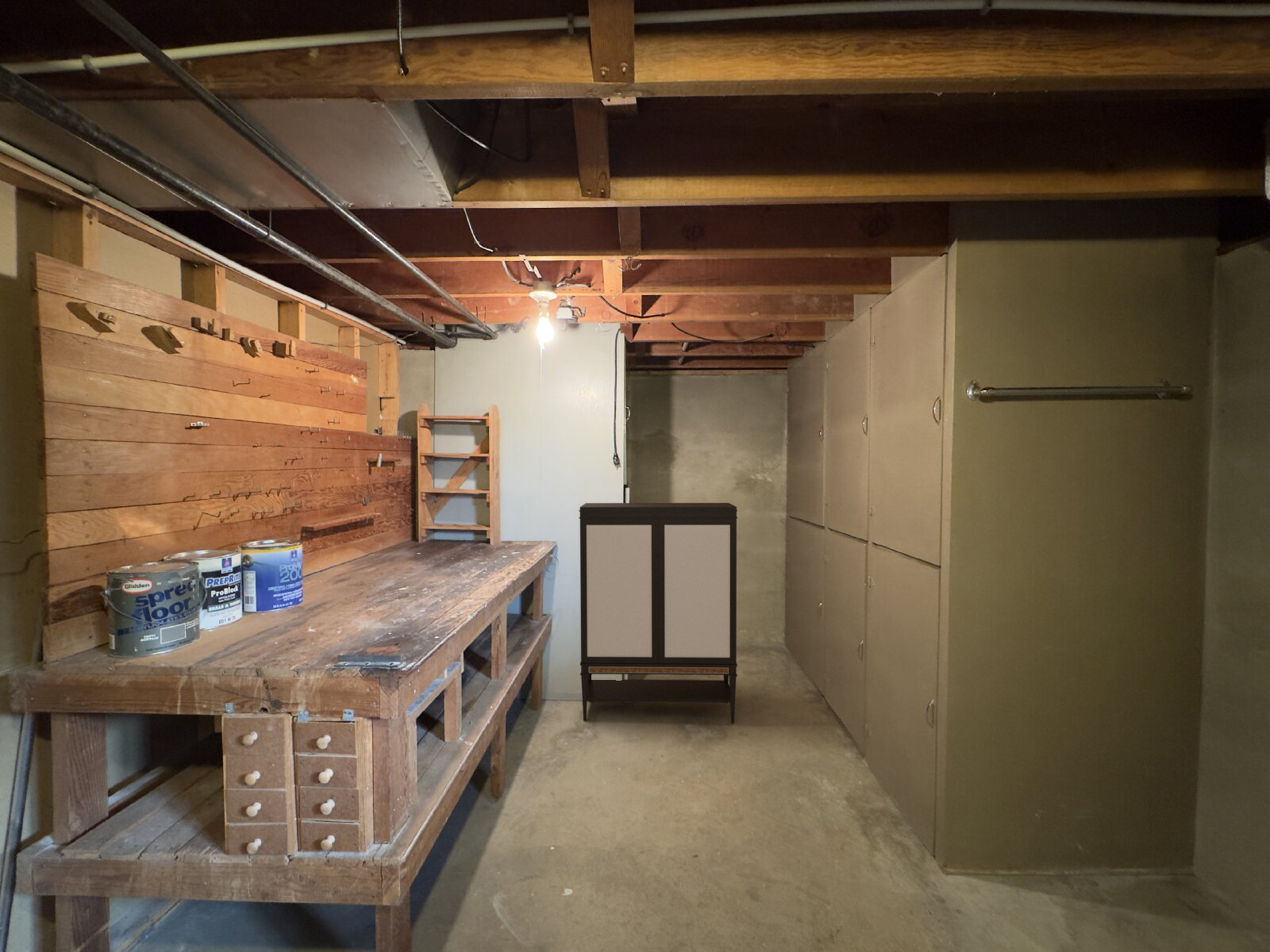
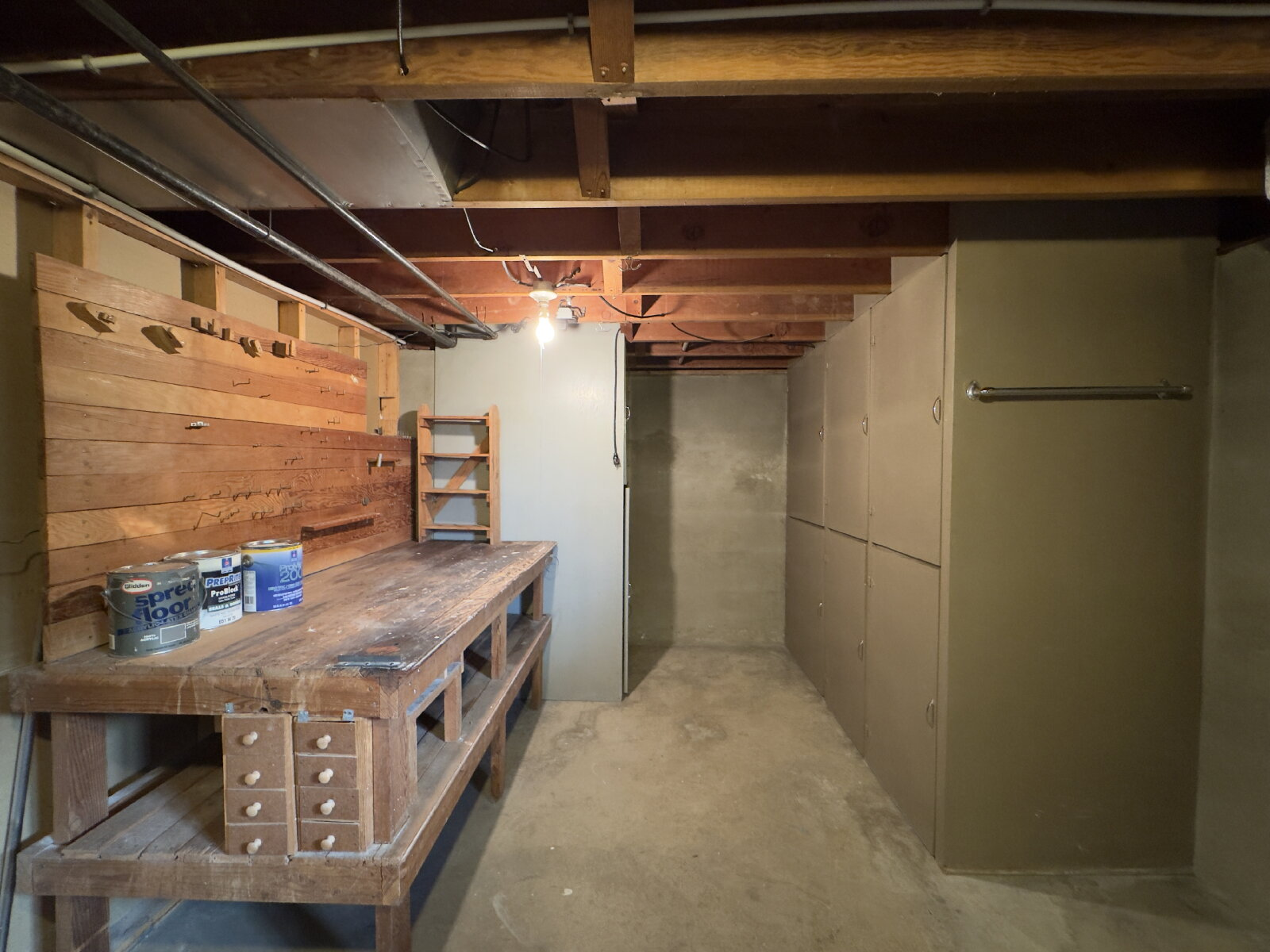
- storage cabinet [578,502,738,724]
